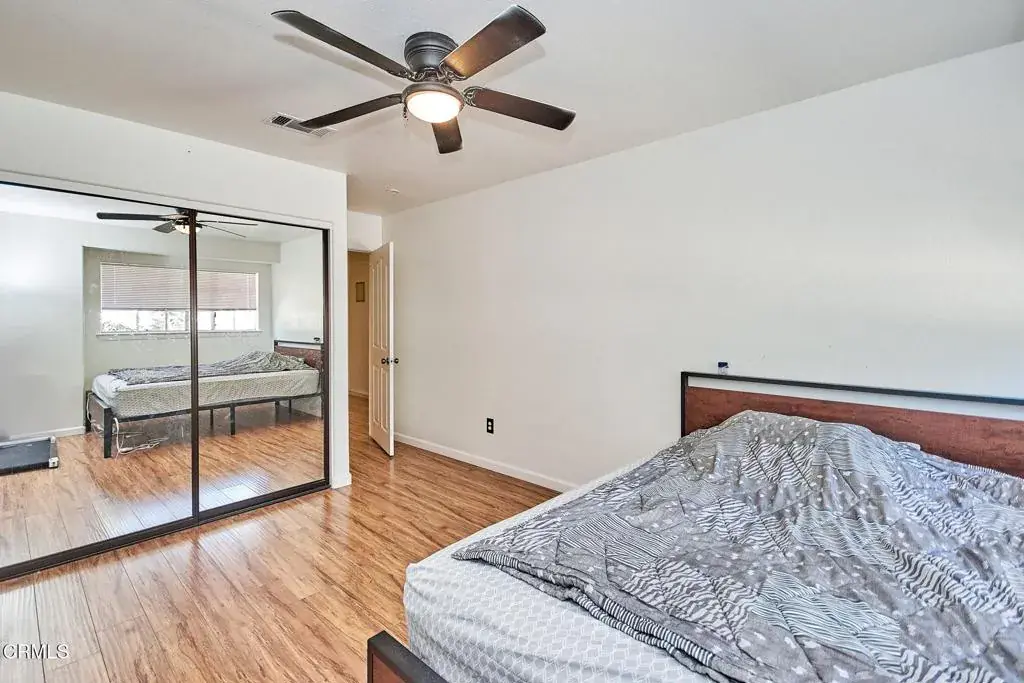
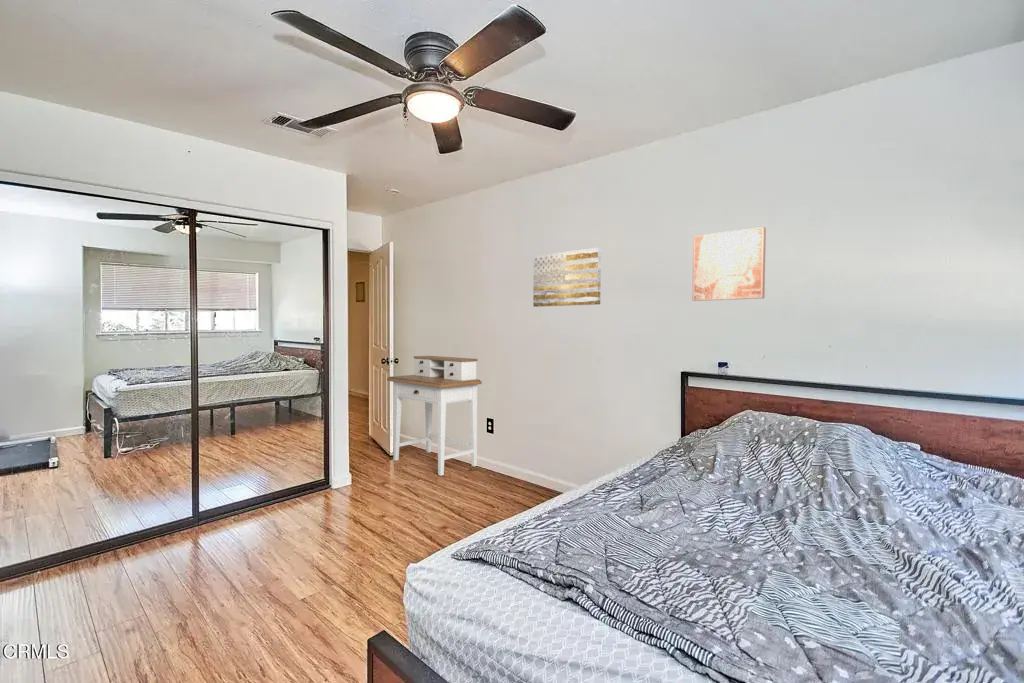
+ wall art [532,247,602,308]
+ desk [386,355,483,477]
+ wall art [691,226,767,302]
